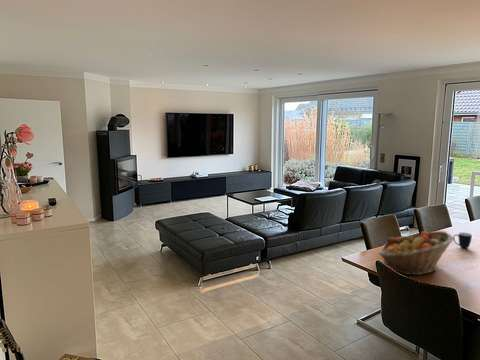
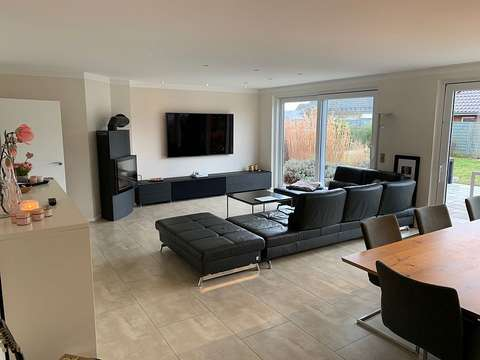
- fruit basket [378,230,454,276]
- mug [452,232,473,250]
